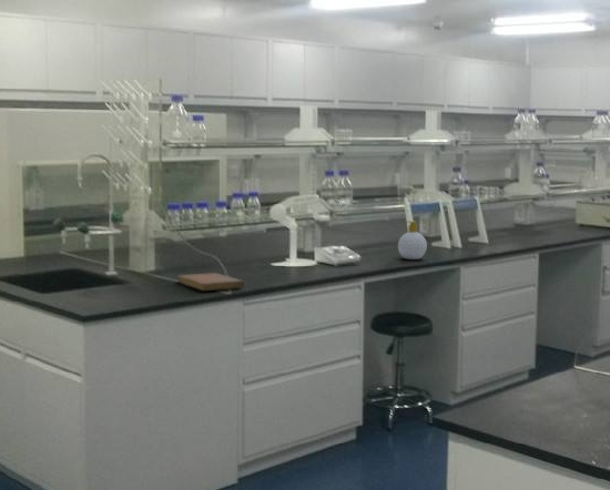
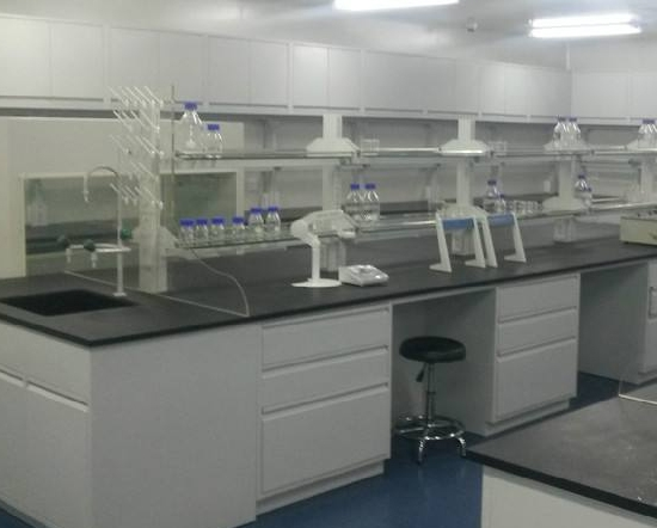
- notebook [176,272,245,292]
- soap bottle [397,220,428,261]
